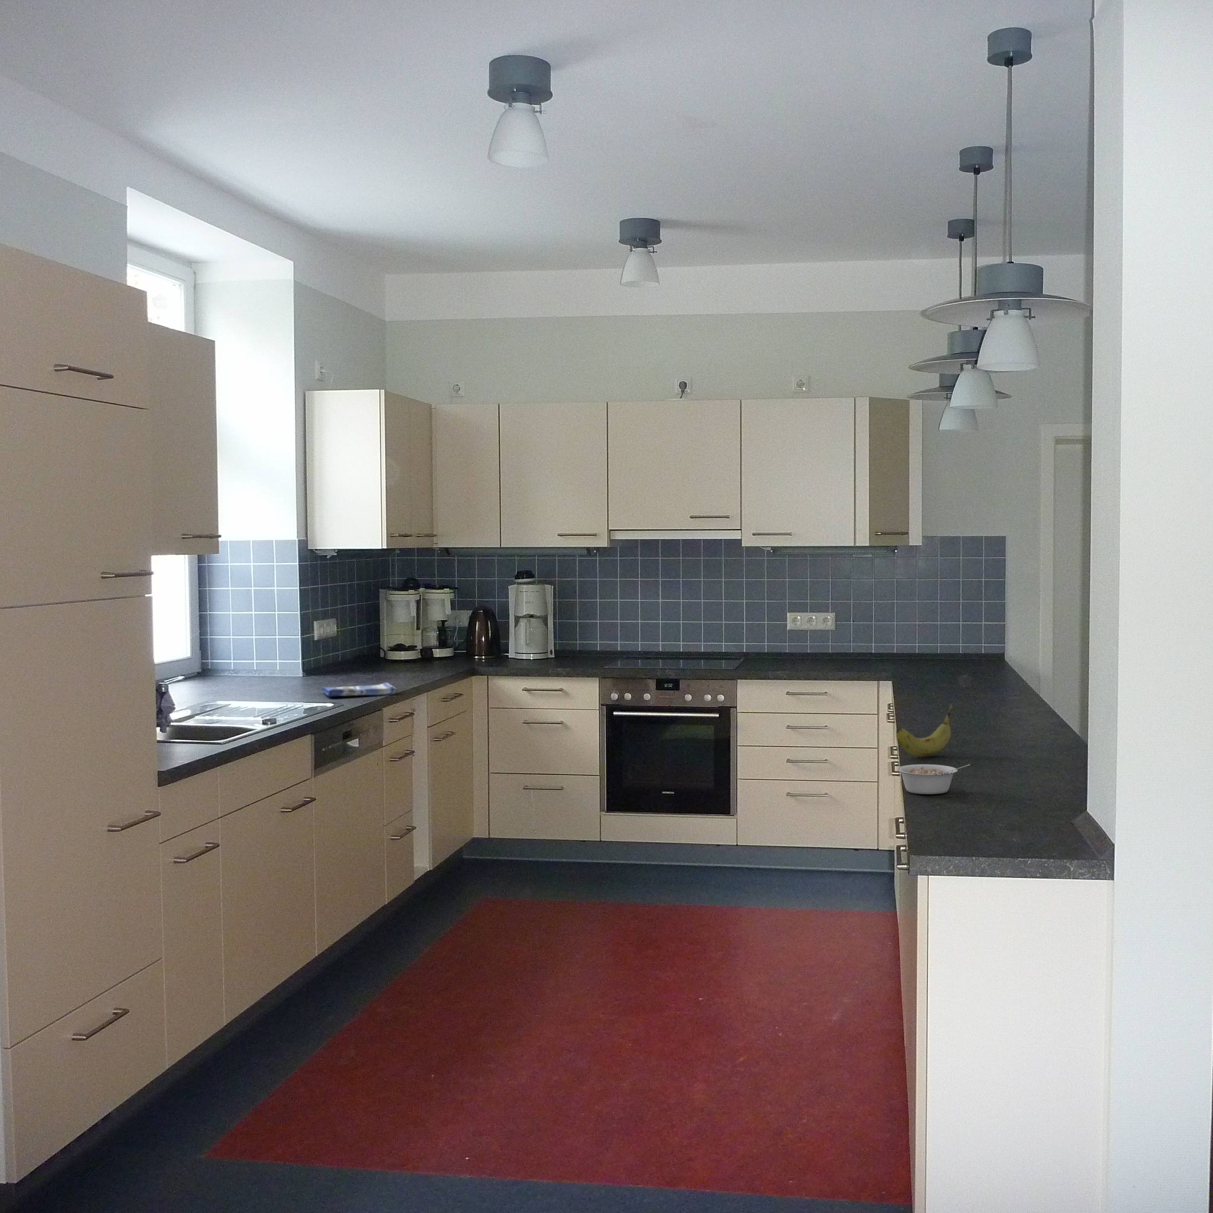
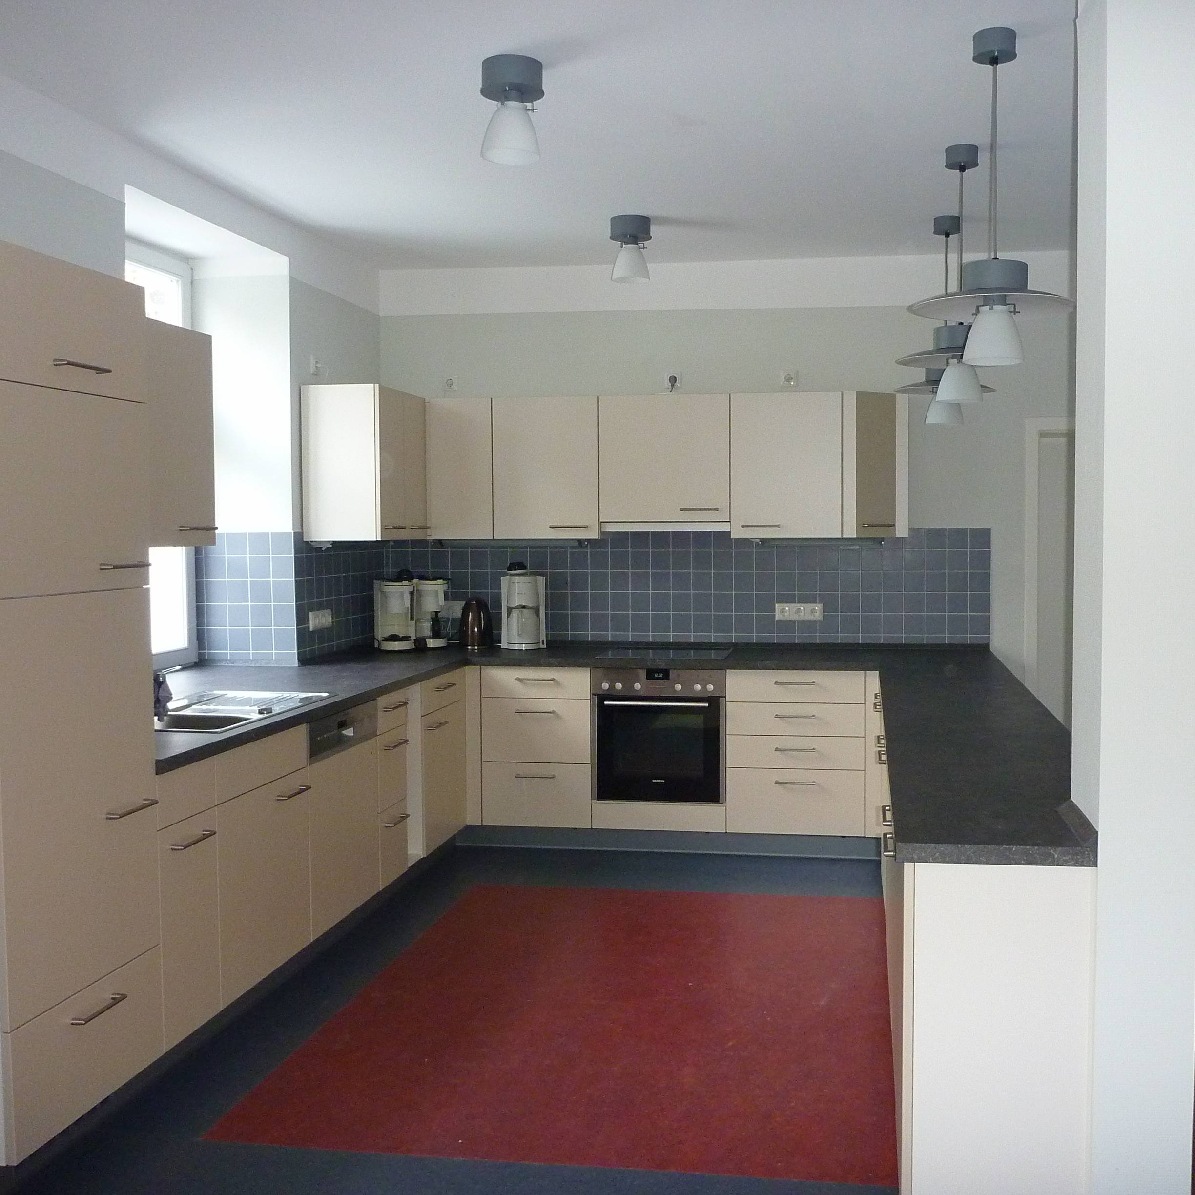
- legume [896,764,971,795]
- fruit [895,703,954,758]
- dish towel [321,682,397,698]
